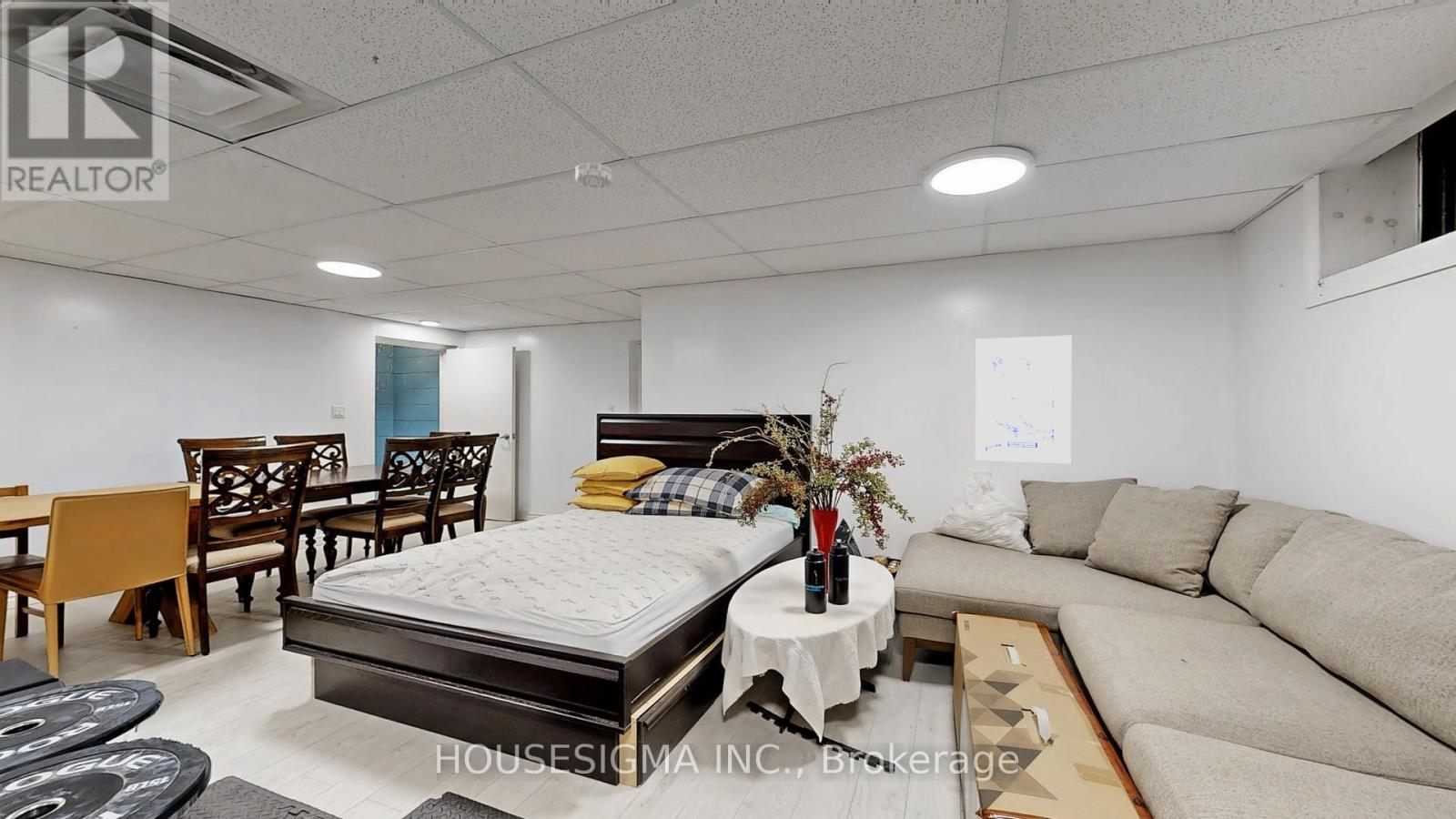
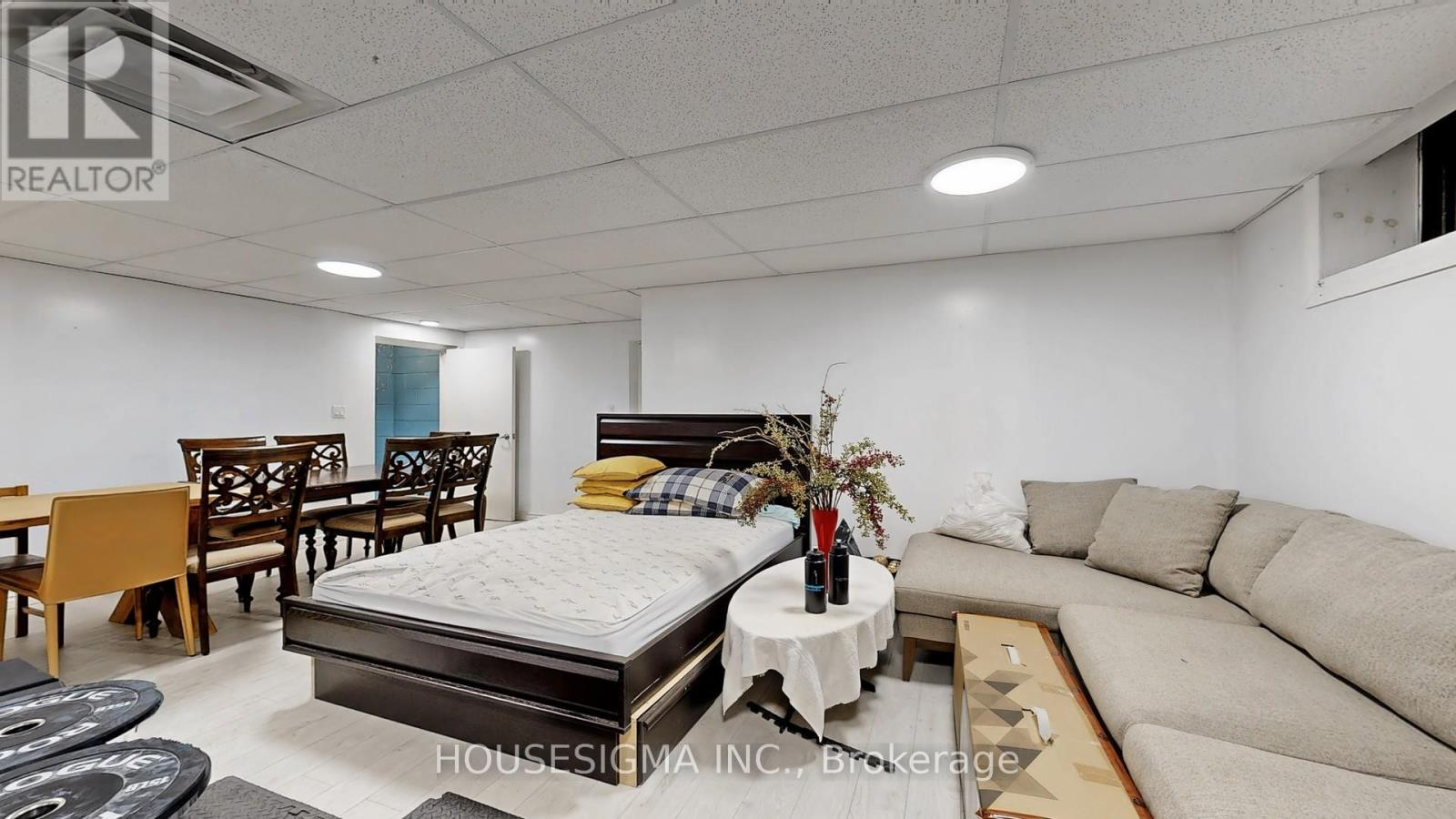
- wall art [975,335,1072,464]
- smoke detector [574,161,612,189]
